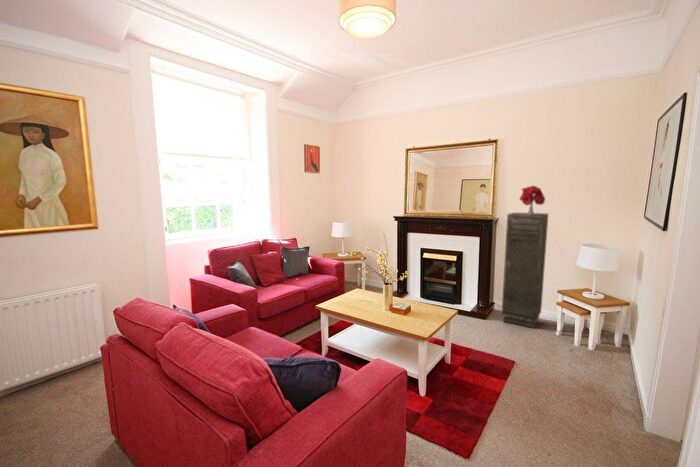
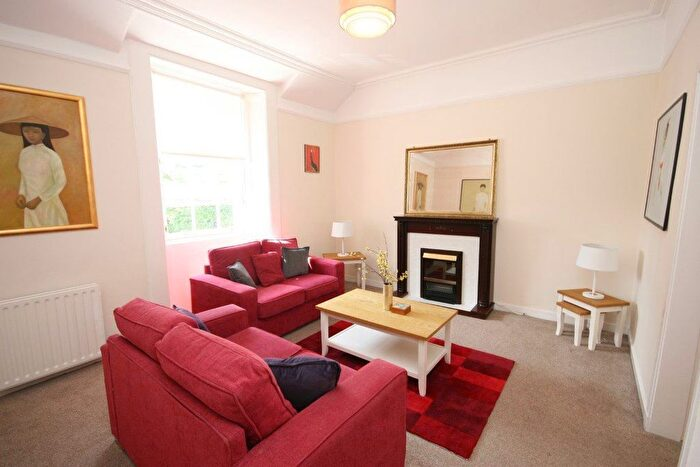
- storage cabinet [500,211,549,329]
- bouquet [519,185,546,214]
